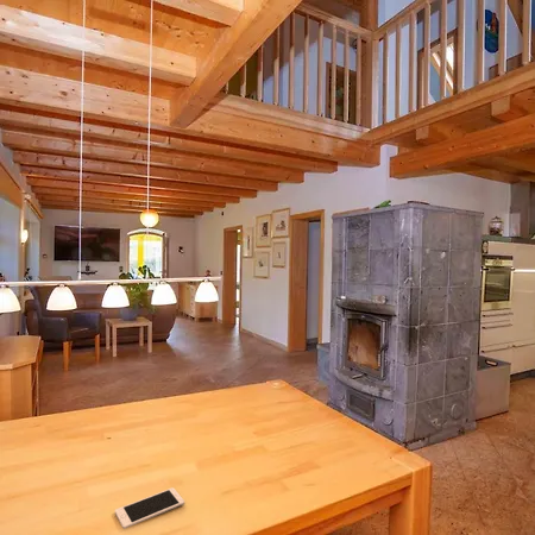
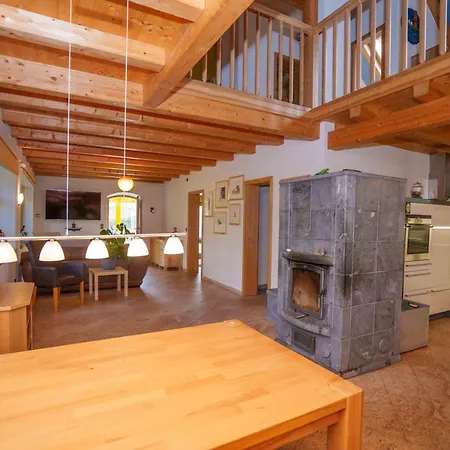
- cell phone [114,486,185,530]
